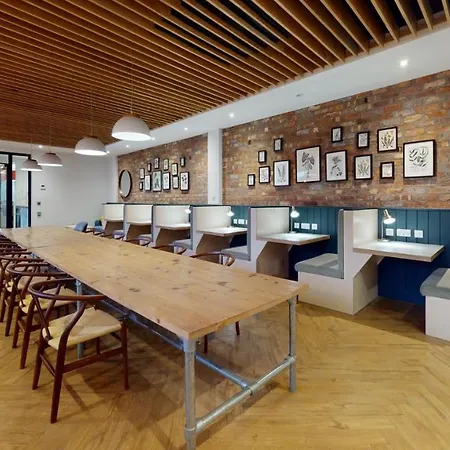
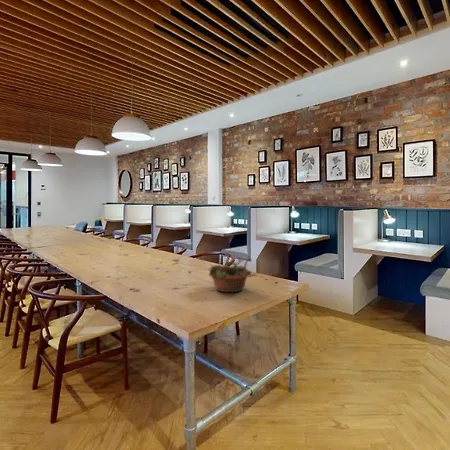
+ succulent planter [208,255,254,293]
